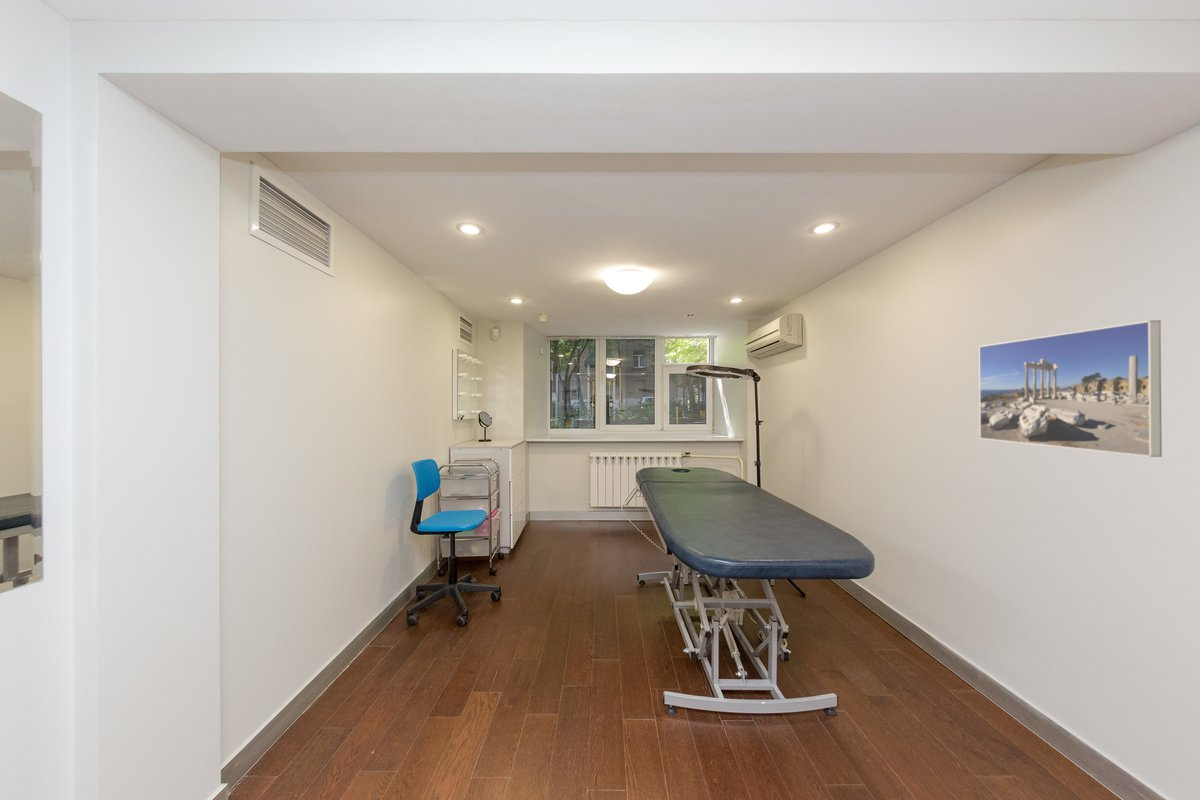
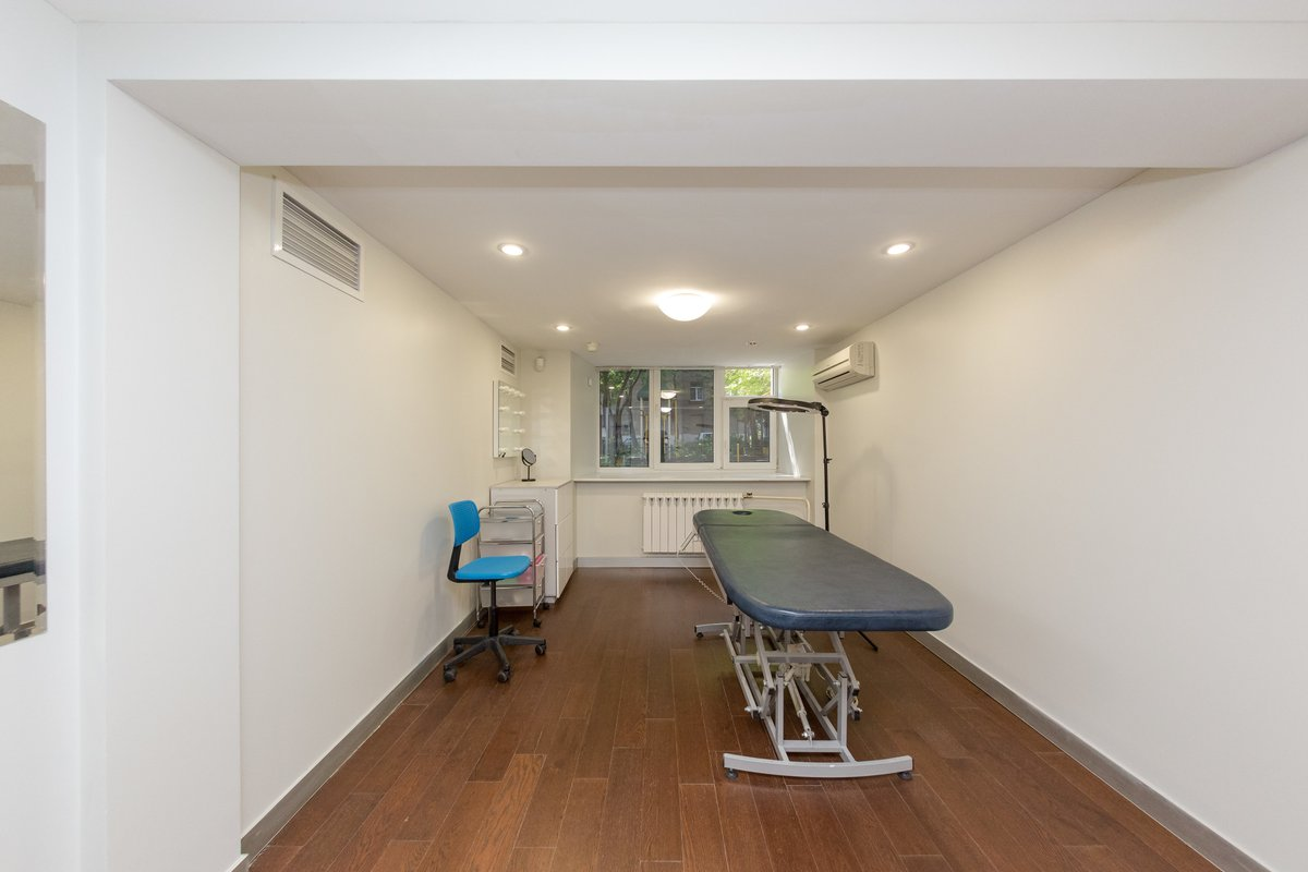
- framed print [978,319,1163,458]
